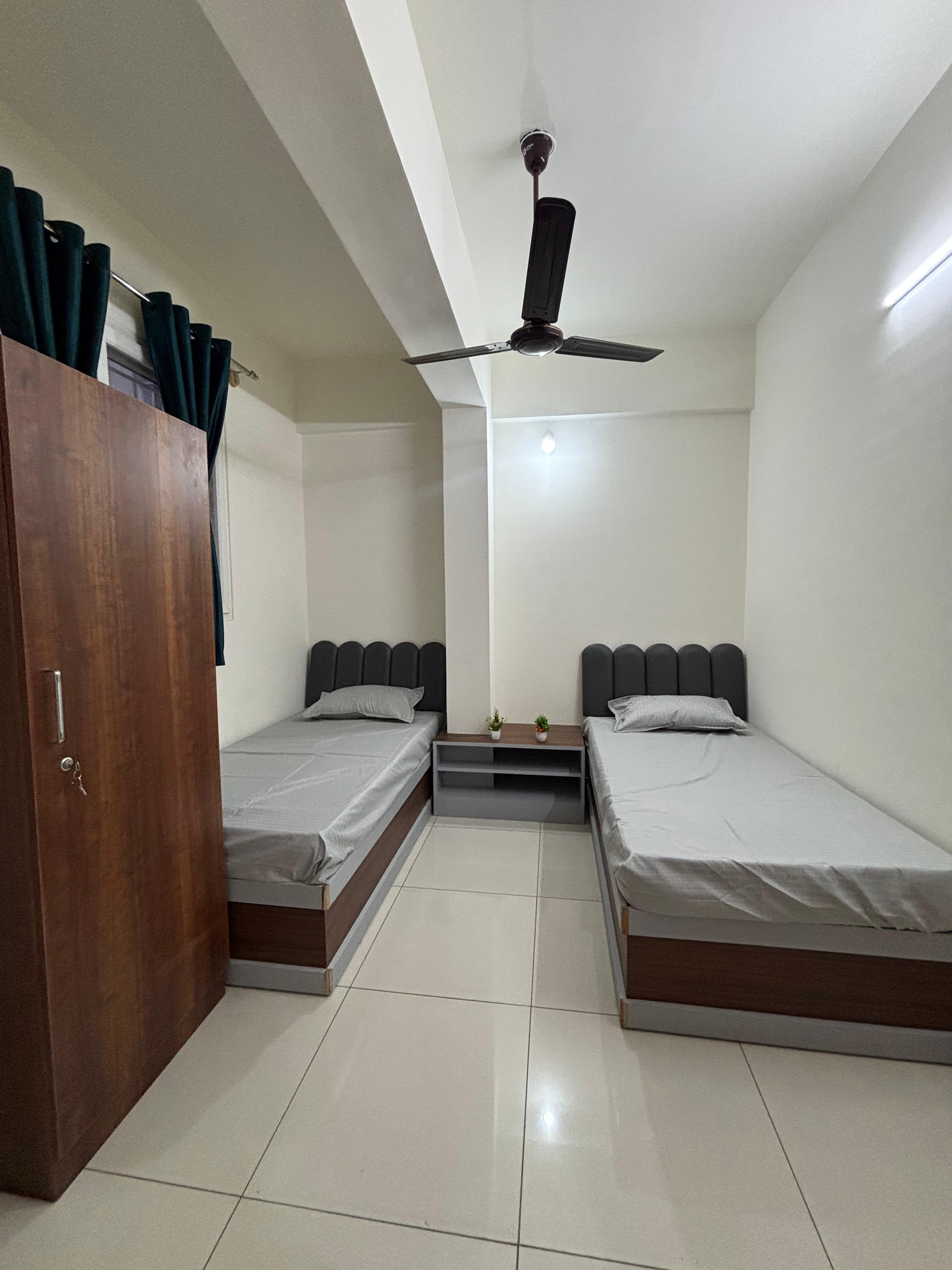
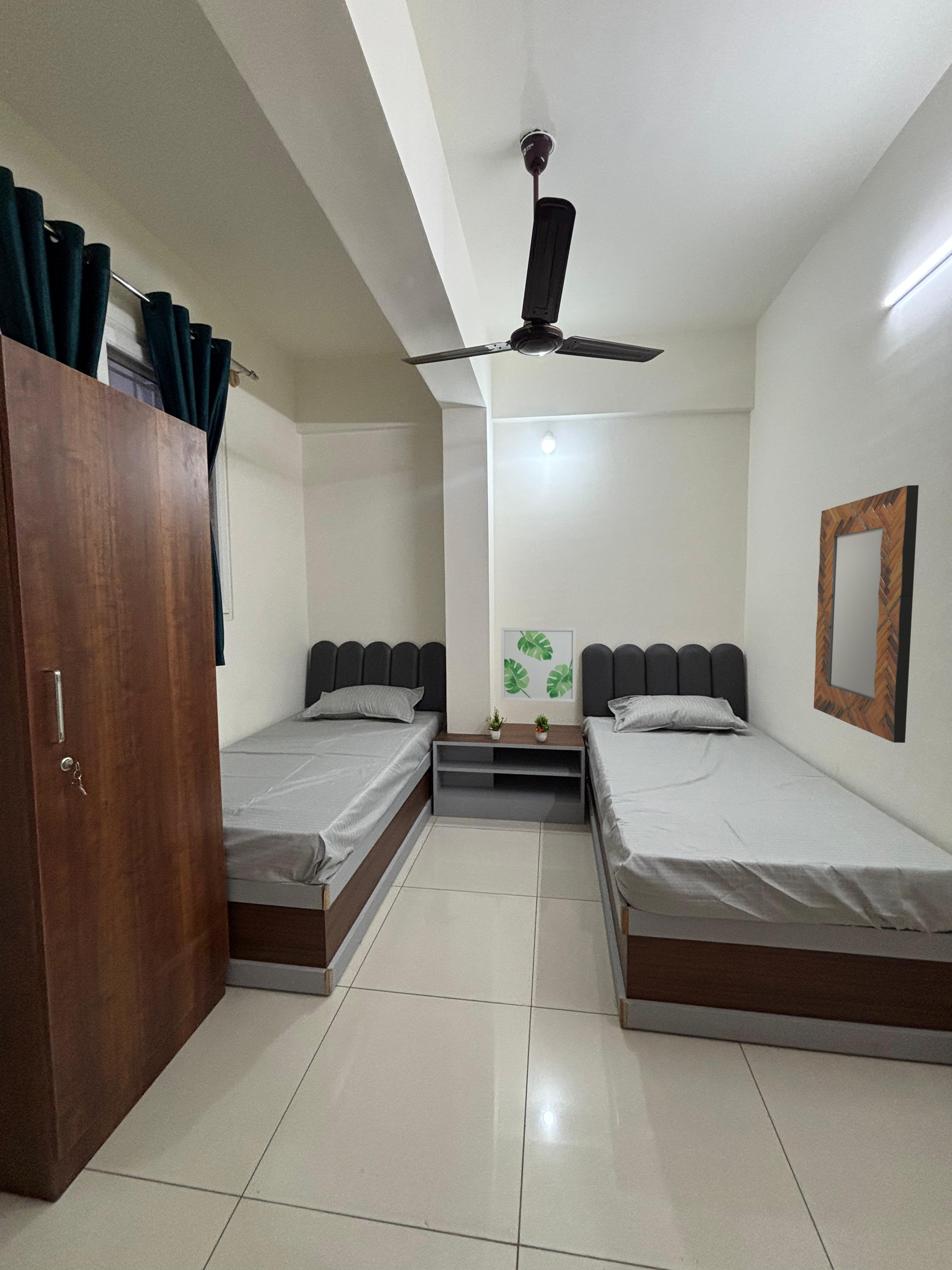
+ wall art [501,627,576,702]
+ home mirror [813,485,919,743]
